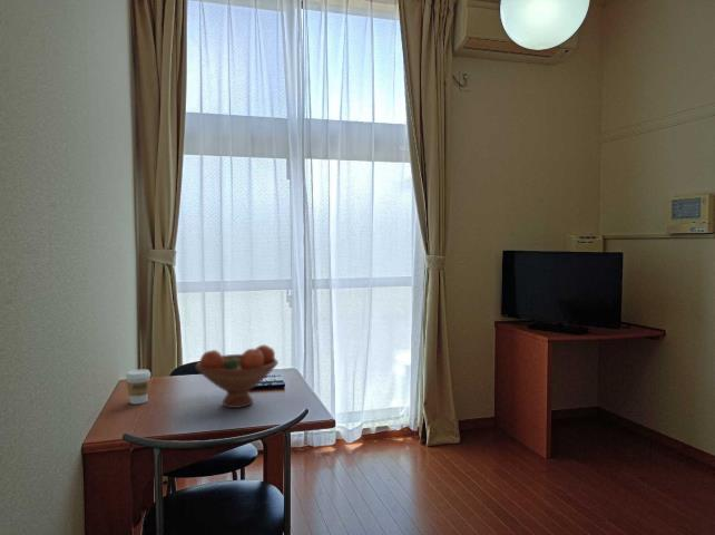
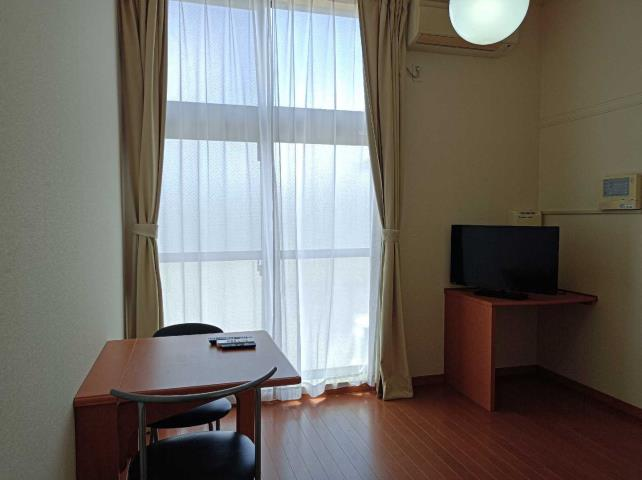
- fruit bowl [195,343,280,409]
- coffee cup [125,368,151,405]
